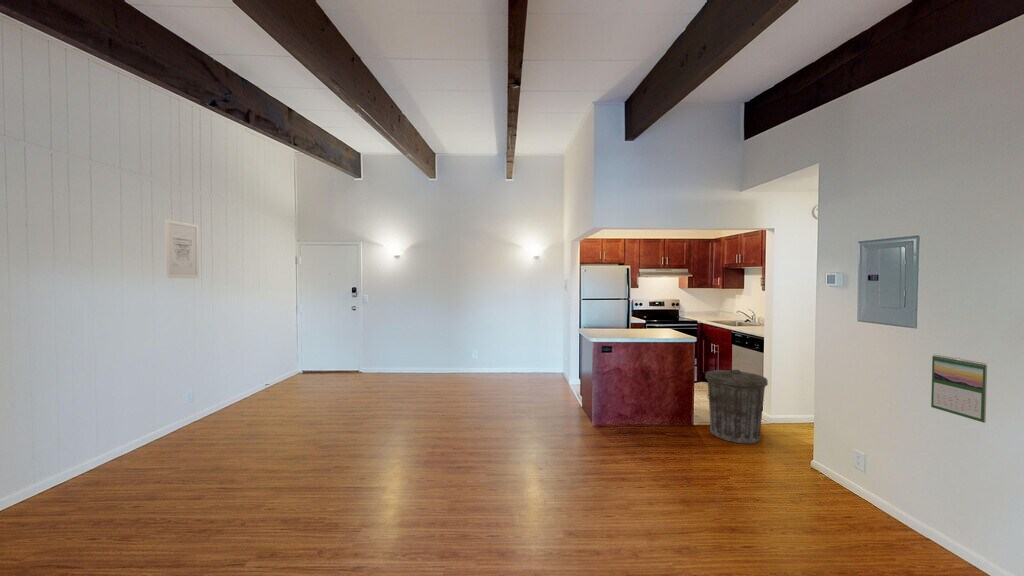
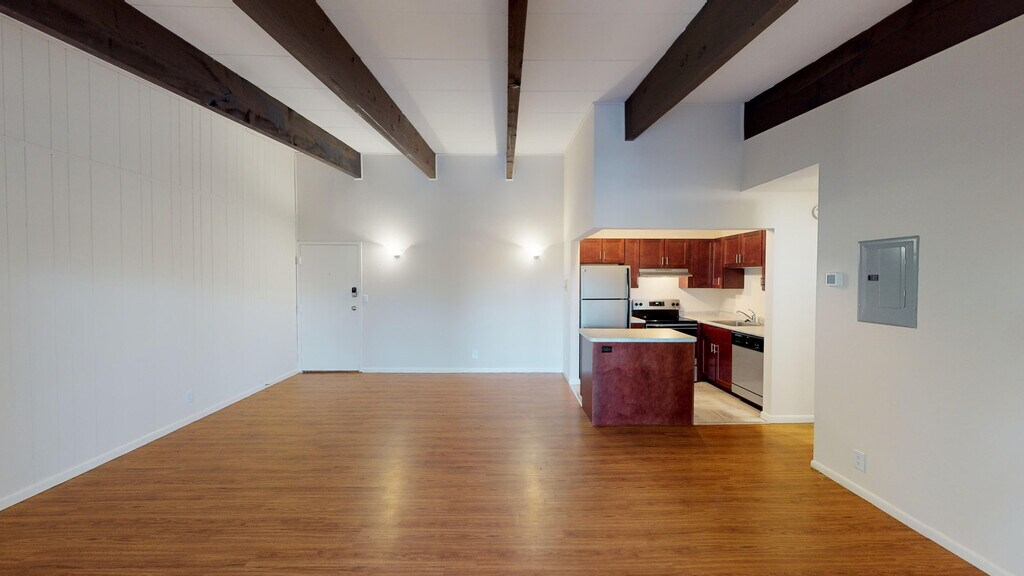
- wall art [164,218,200,279]
- calendar [930,354,988,424]
- trash can [704,369,769,445]
